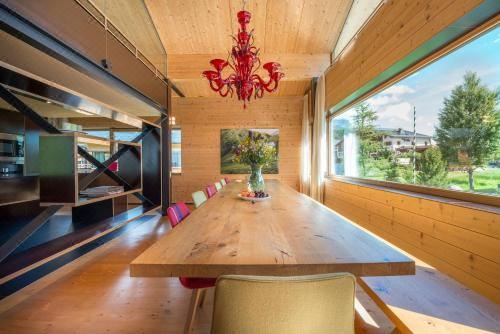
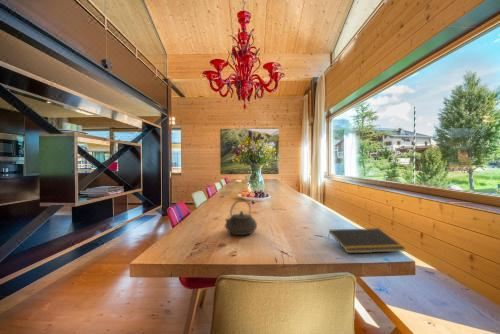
+ teapot [224,198,258,236]
+ notepad [327,227,406,254]
